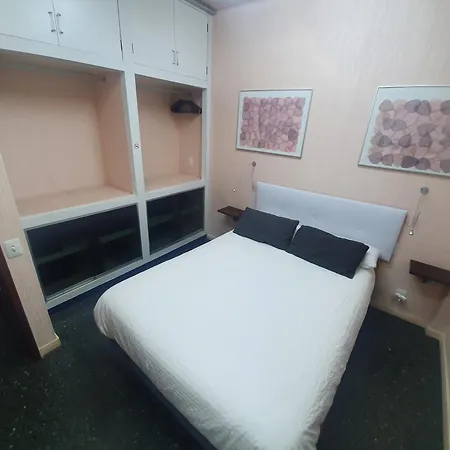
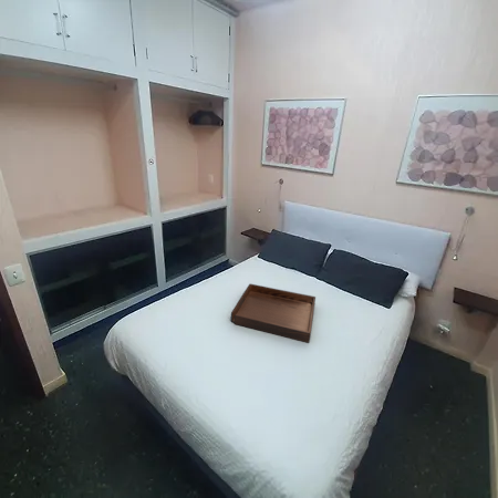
+ serving tray [230,283,317,344]
